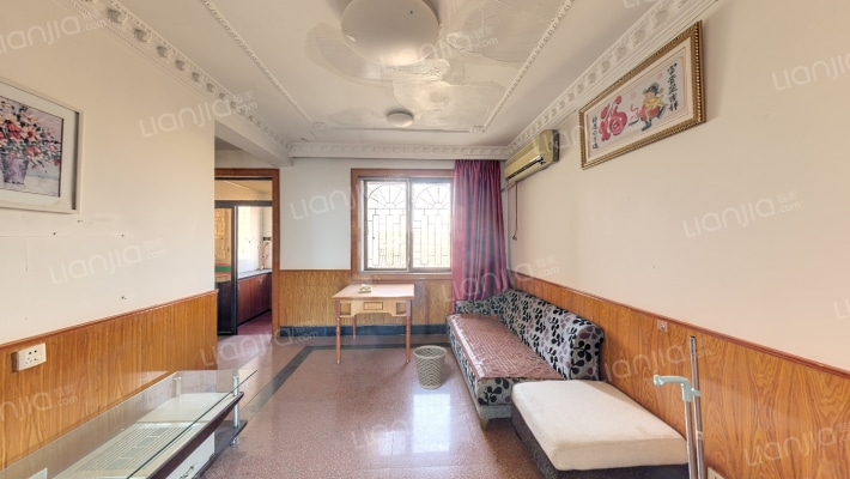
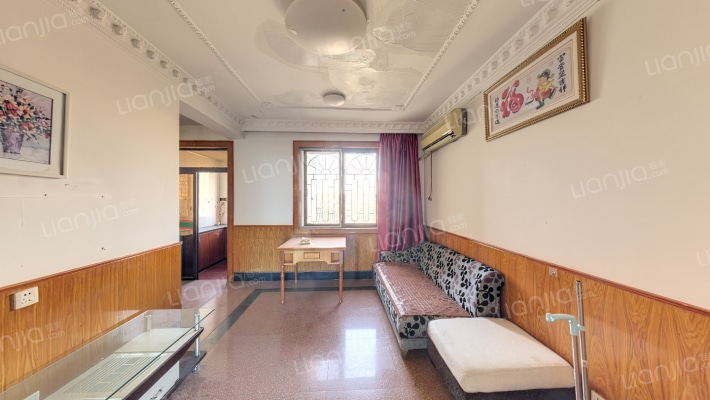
- wastebasket [412,345,448,390]
